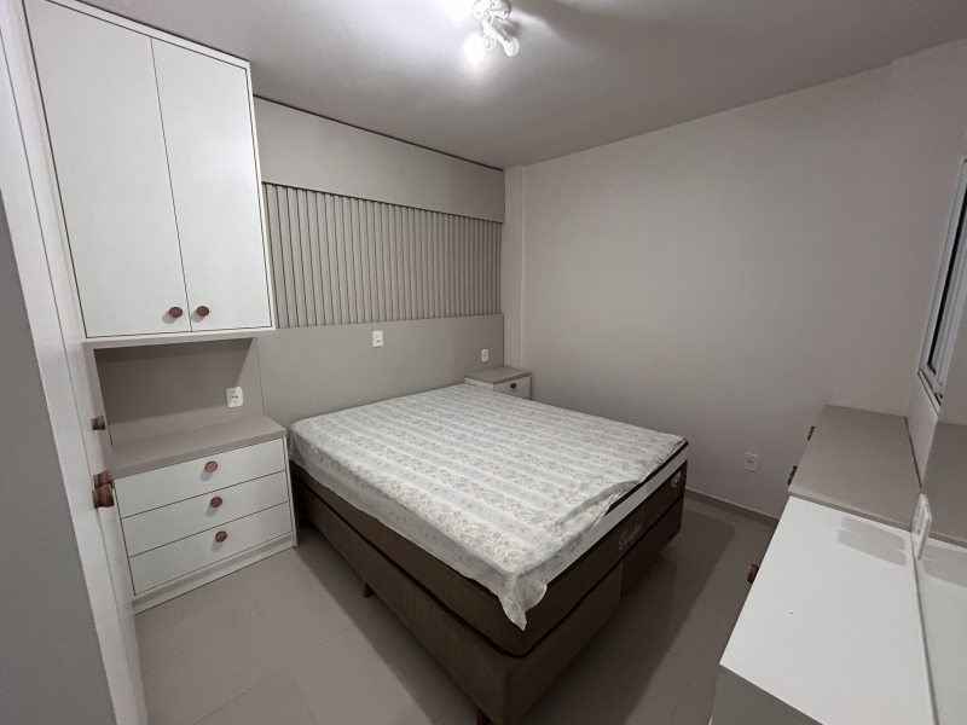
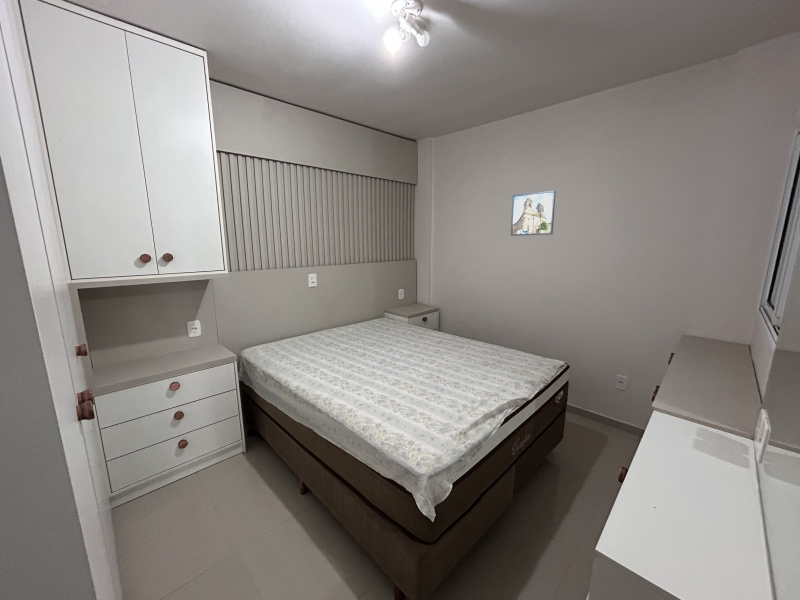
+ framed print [510,189,557,237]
